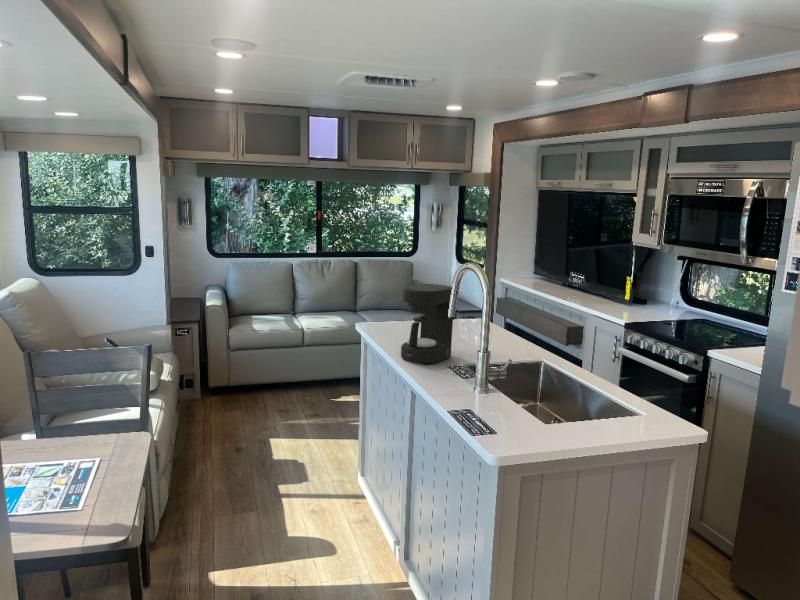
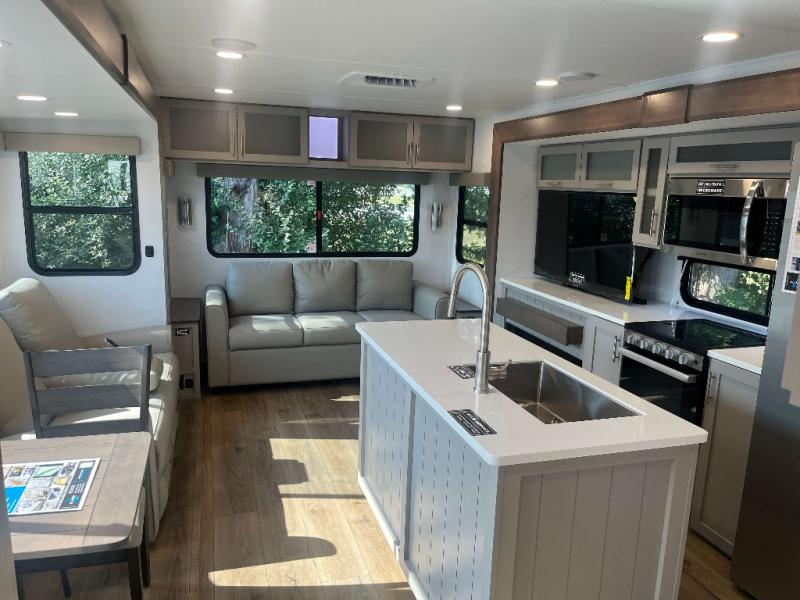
- coffee maker [400,283,454,365]
